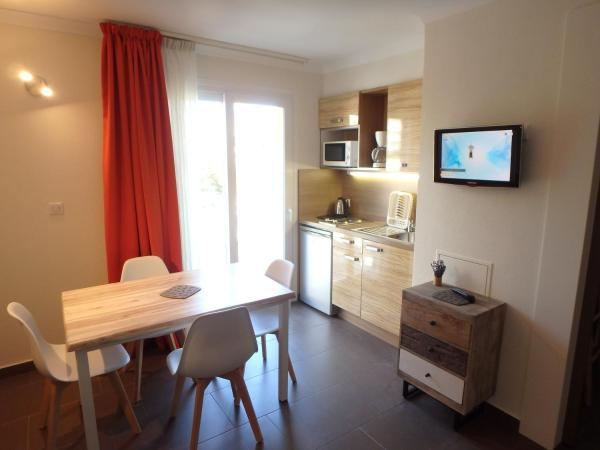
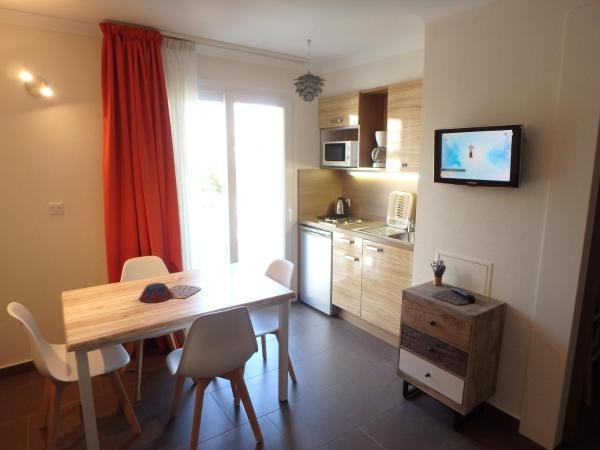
+ pendant light [292,39,326,103]
+ bowl [138,282,174,304]
